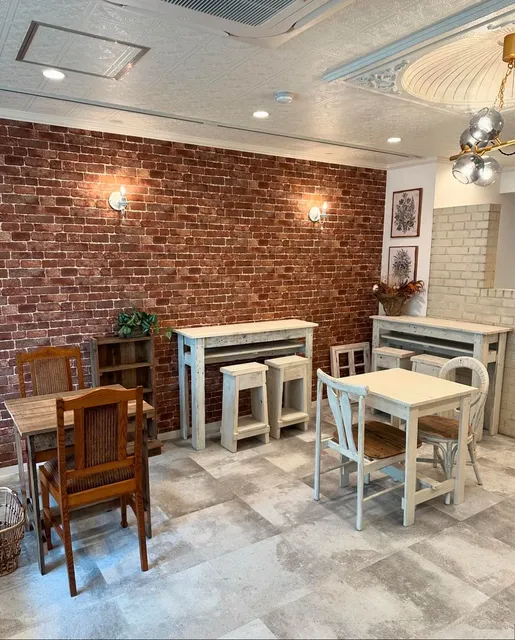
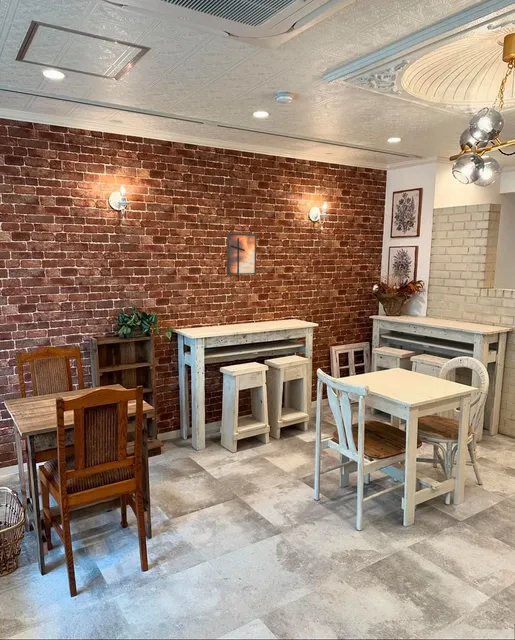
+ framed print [226,232,257,276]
